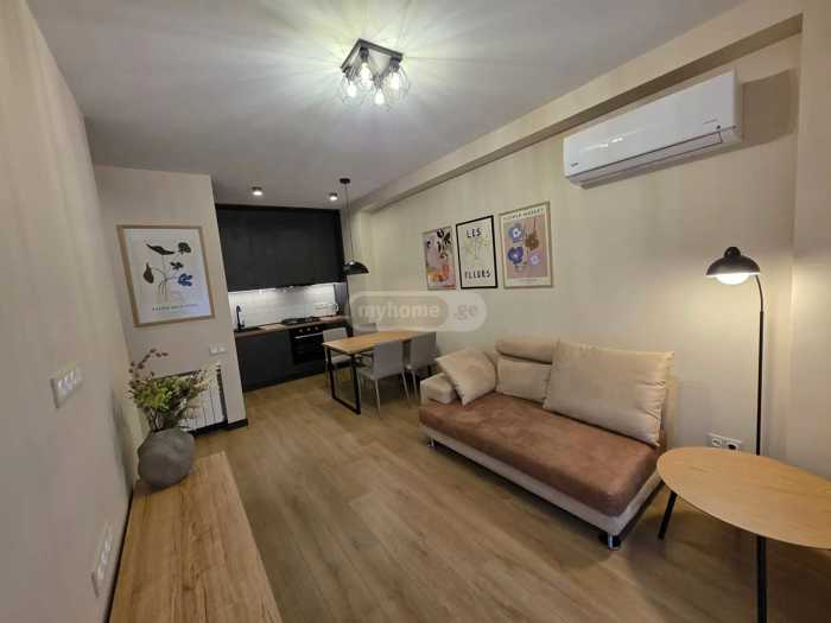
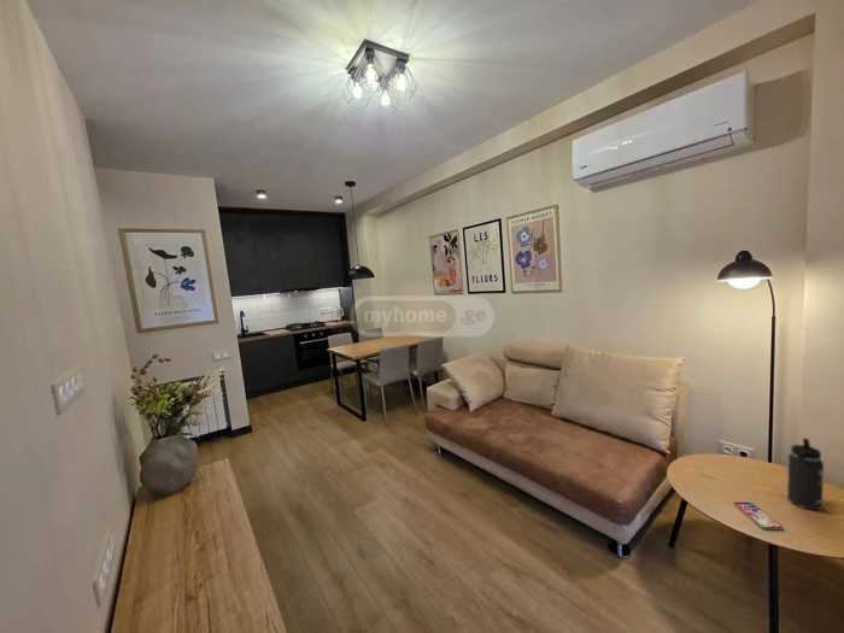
+ thermos bottle [786,436,825,511]
+ smartphone [733,502,784,531]
